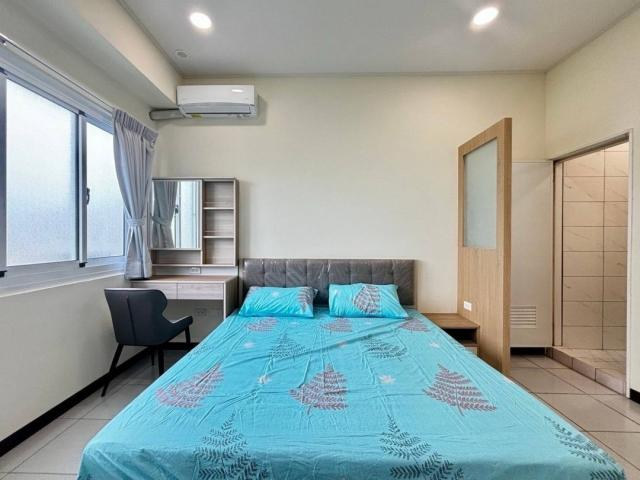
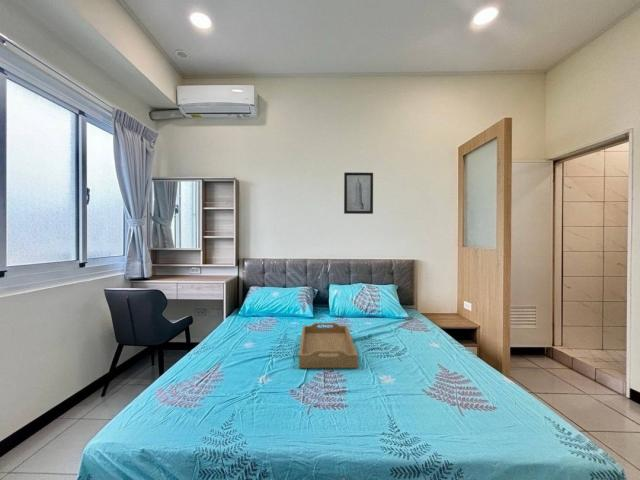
+ serving tray [298,322,359,369]
+ wall art [343,171,374,215]
